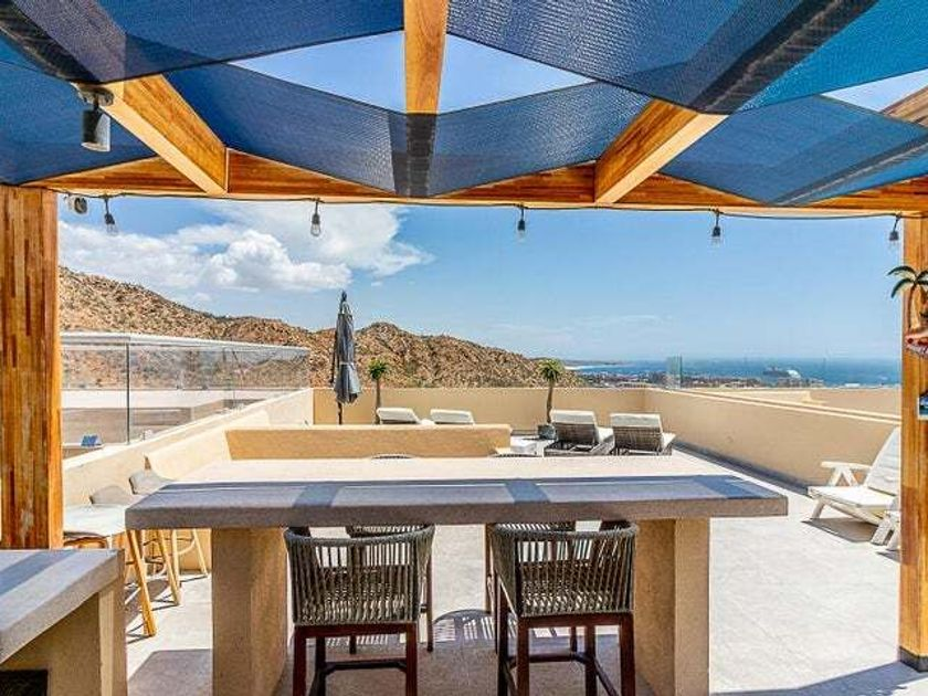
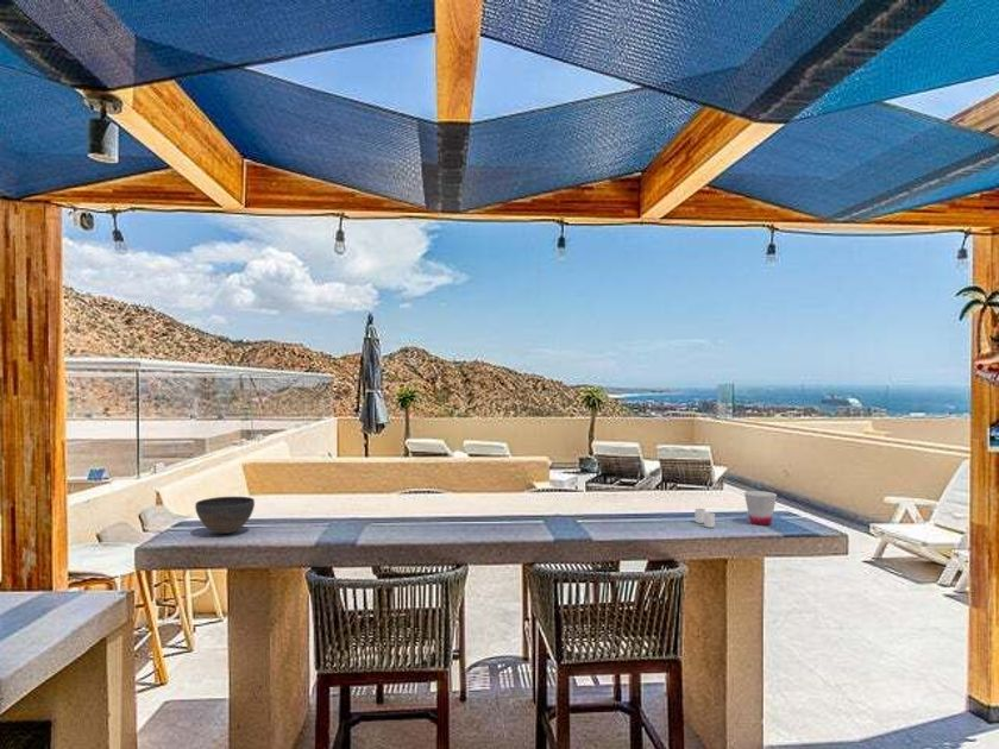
+ bowl [194,496,256,535]
+ drinking glass [695,508,716,529]
+ cup [743,490,778,527]
